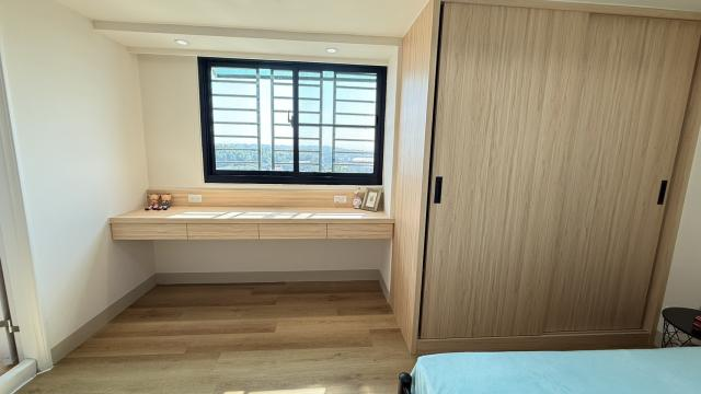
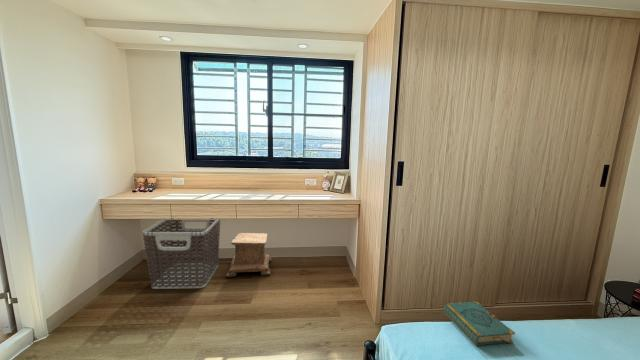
+ stool [225,232,272,278]
+ book [443,300,516,347]
+ clothes hamper [141,218,221,290]
